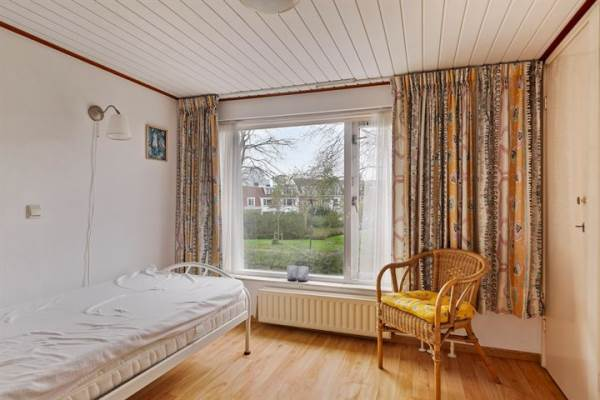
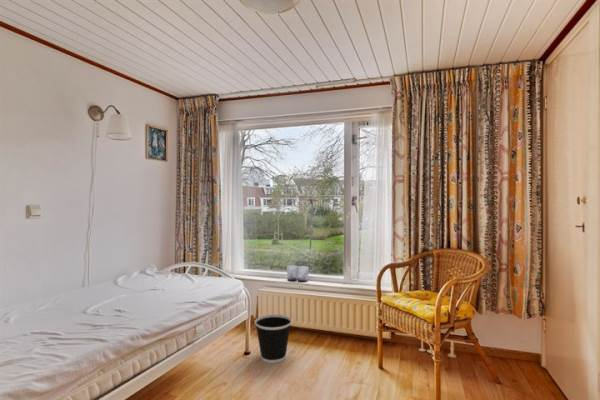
+ wastebasket [254,314,293,364]
